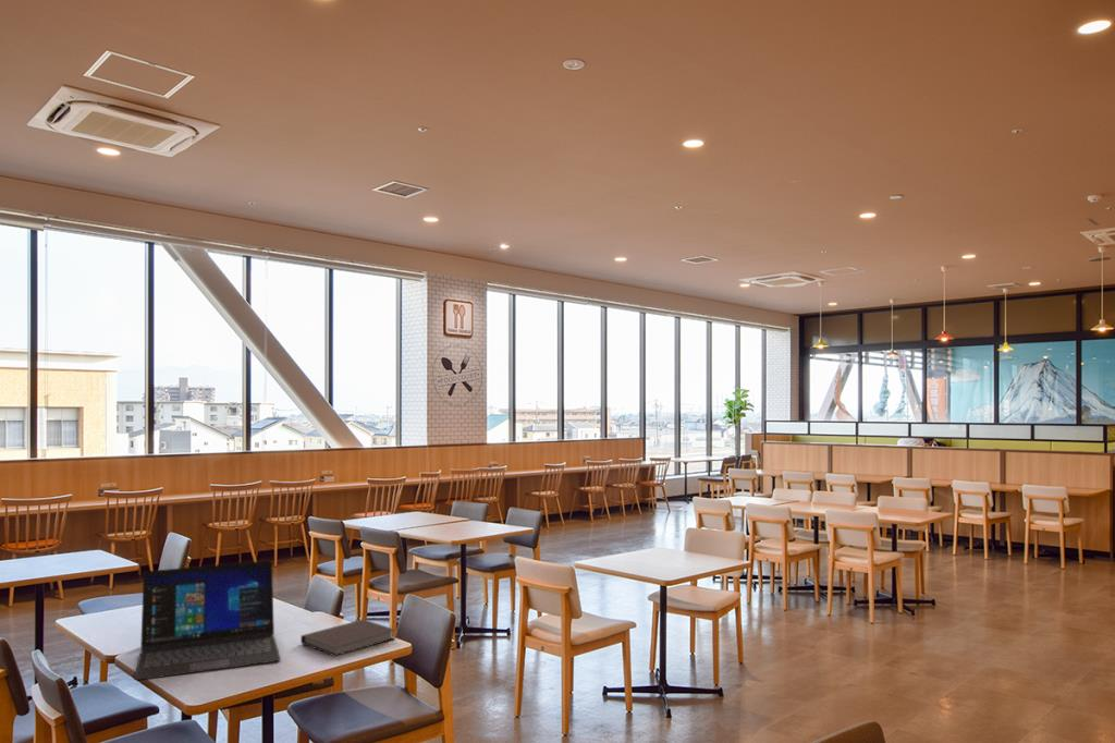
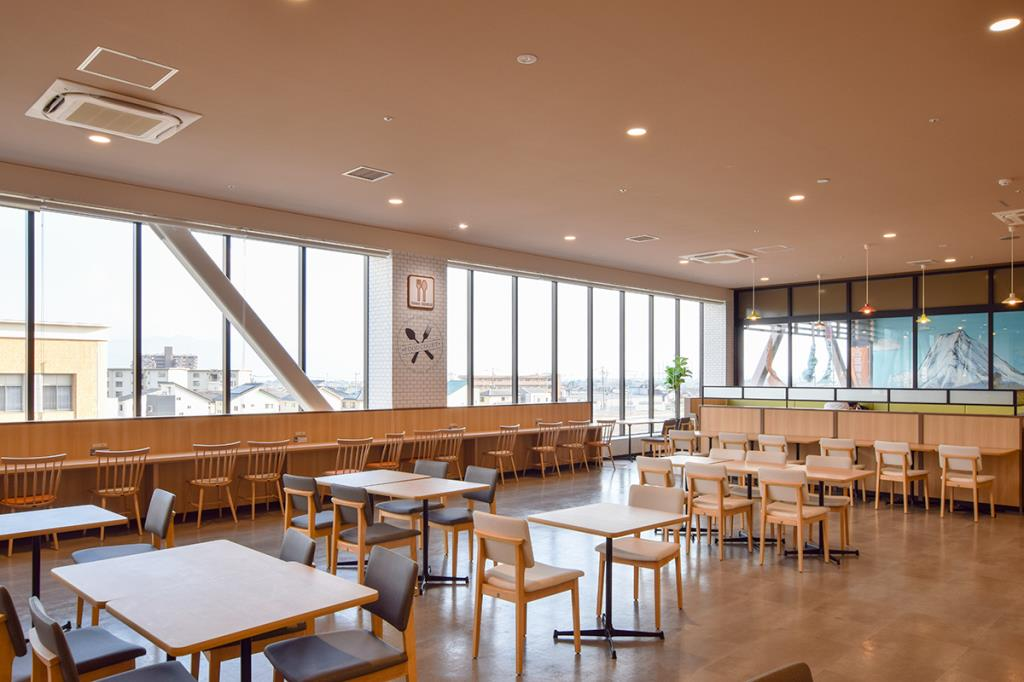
- laptop [133,560,282,681]
- notebook [299,619,396,657]
